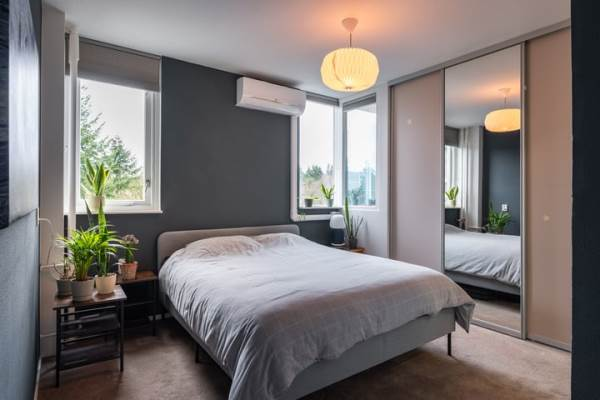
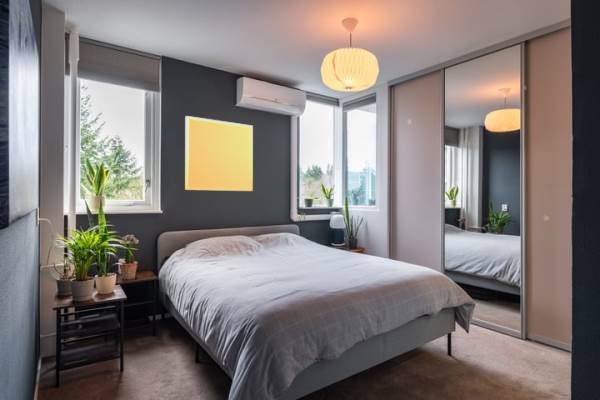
+ wall art [184,115,254,192]
